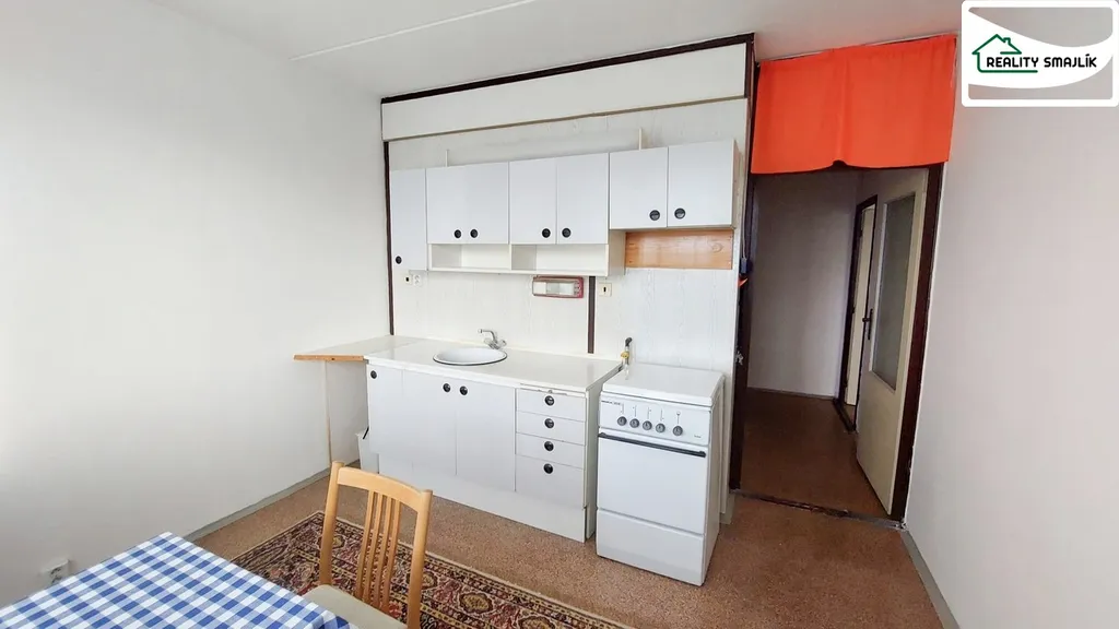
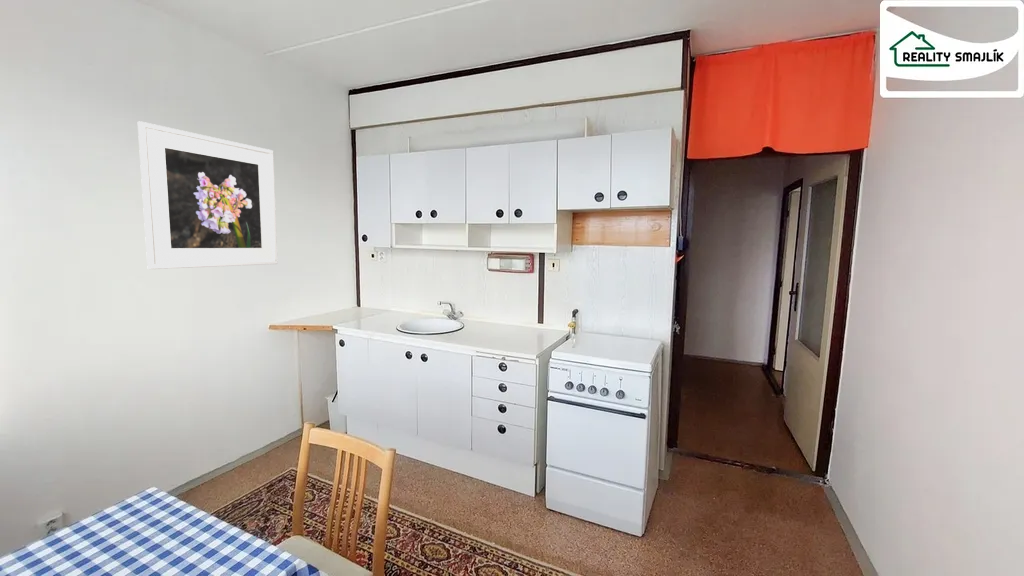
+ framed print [137,120,279,270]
